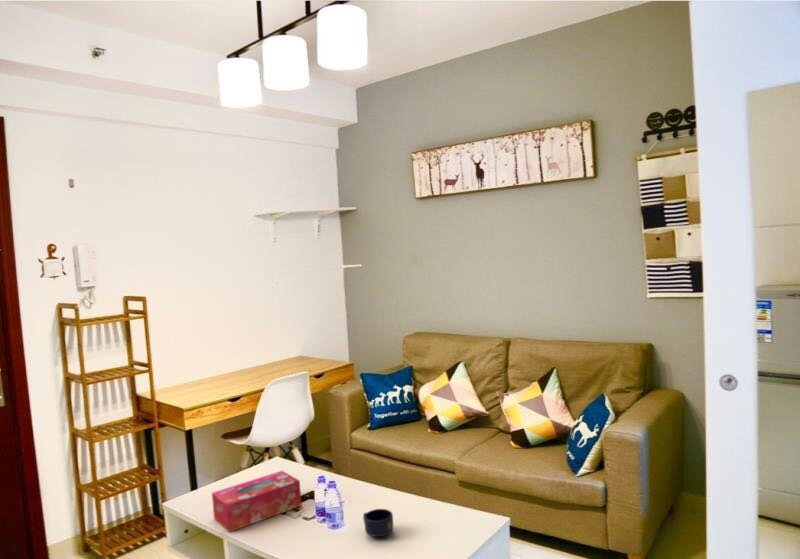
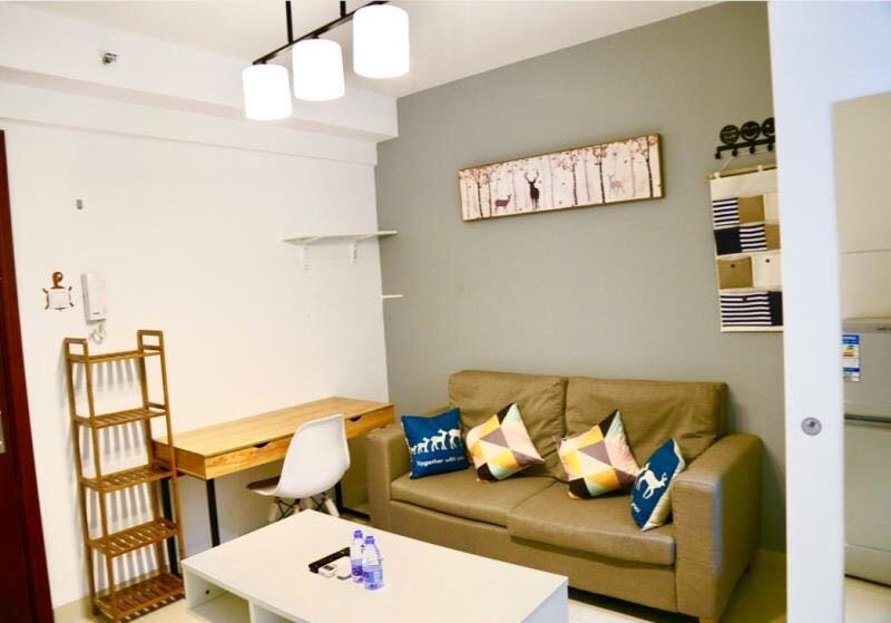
- tissue box [211,470,303,533]
- mug [362,508,394,538]
